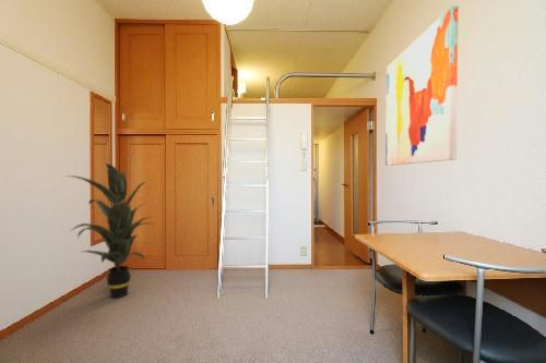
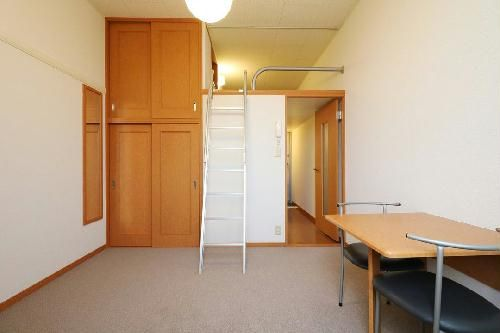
- indoor plant [67,162,154,300]
- wall art [384,4,460,167]
